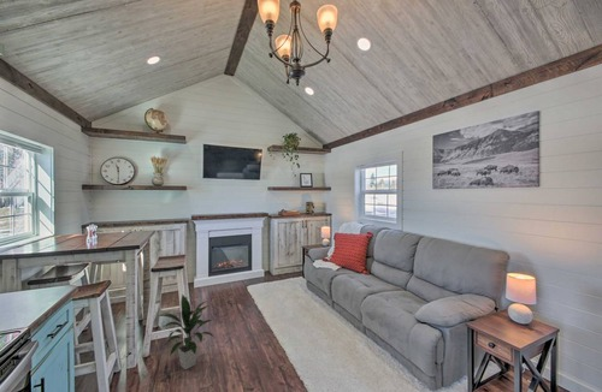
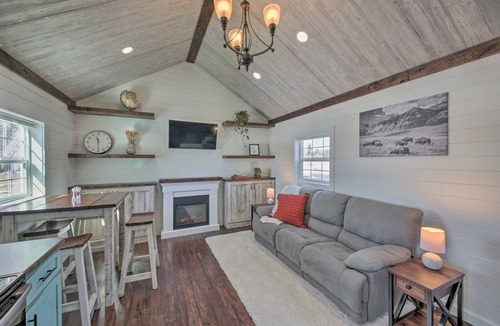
- indoor plant [157,293,216,370]
